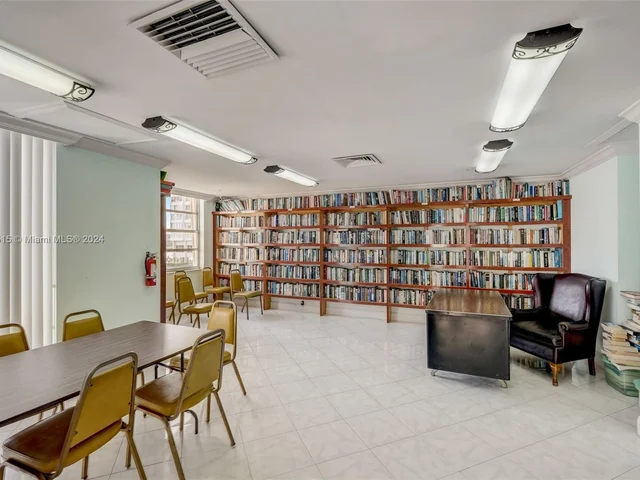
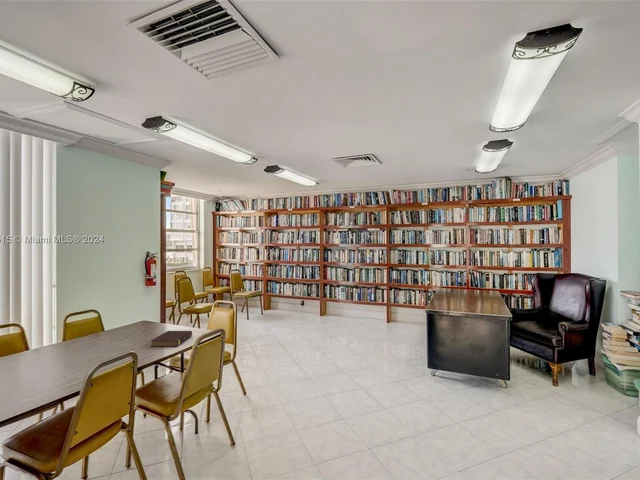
+ book [150,330,193,348]
